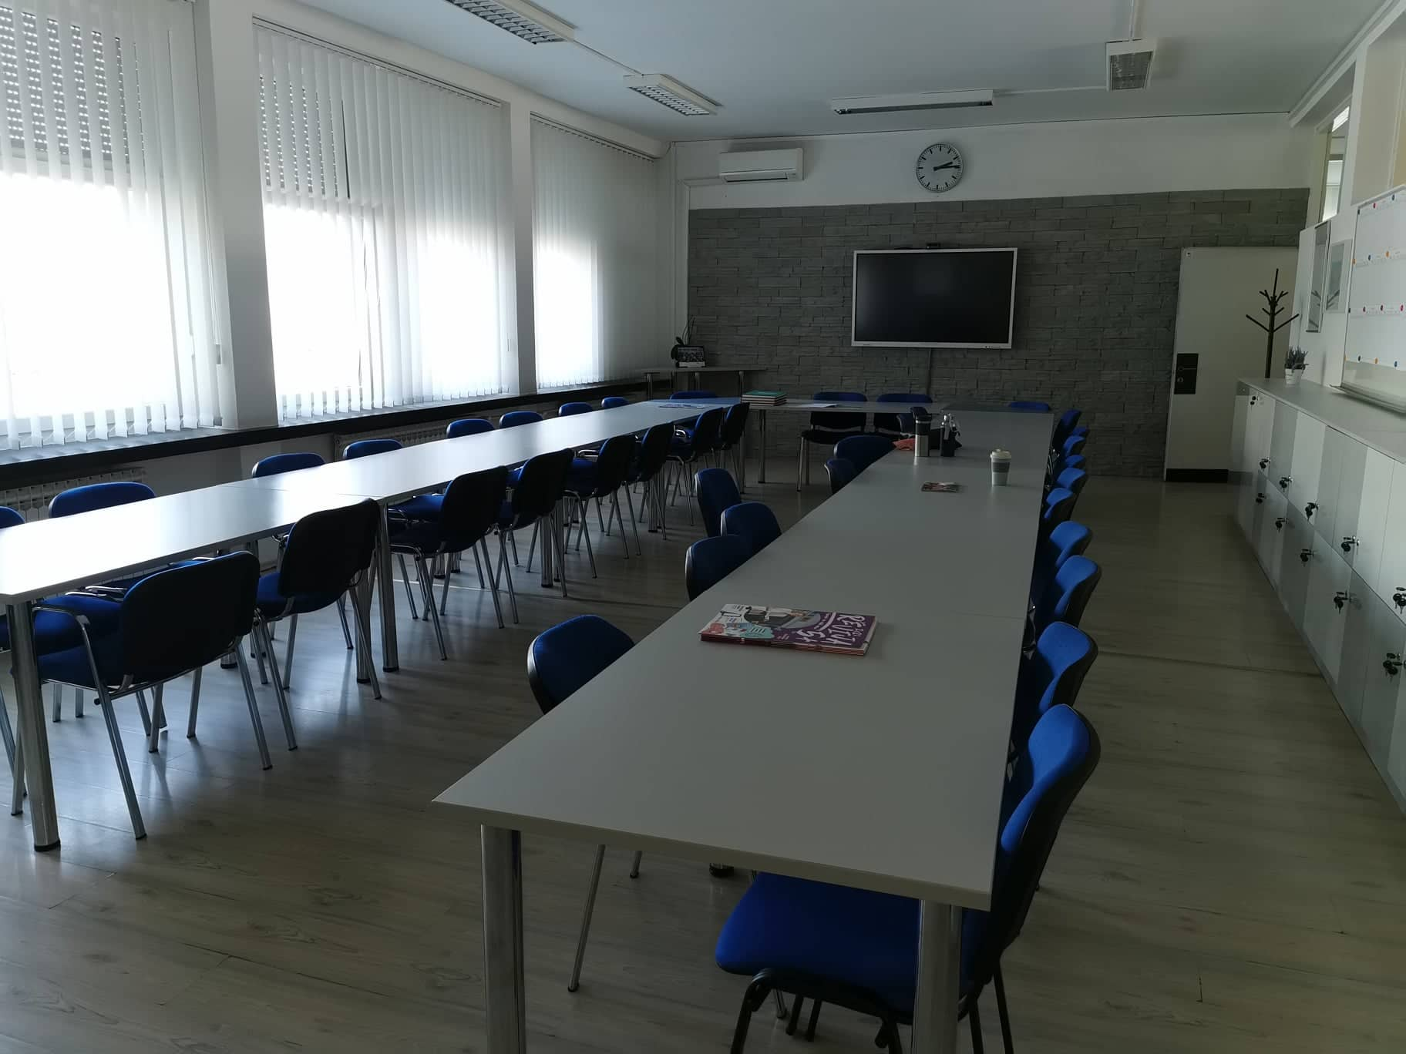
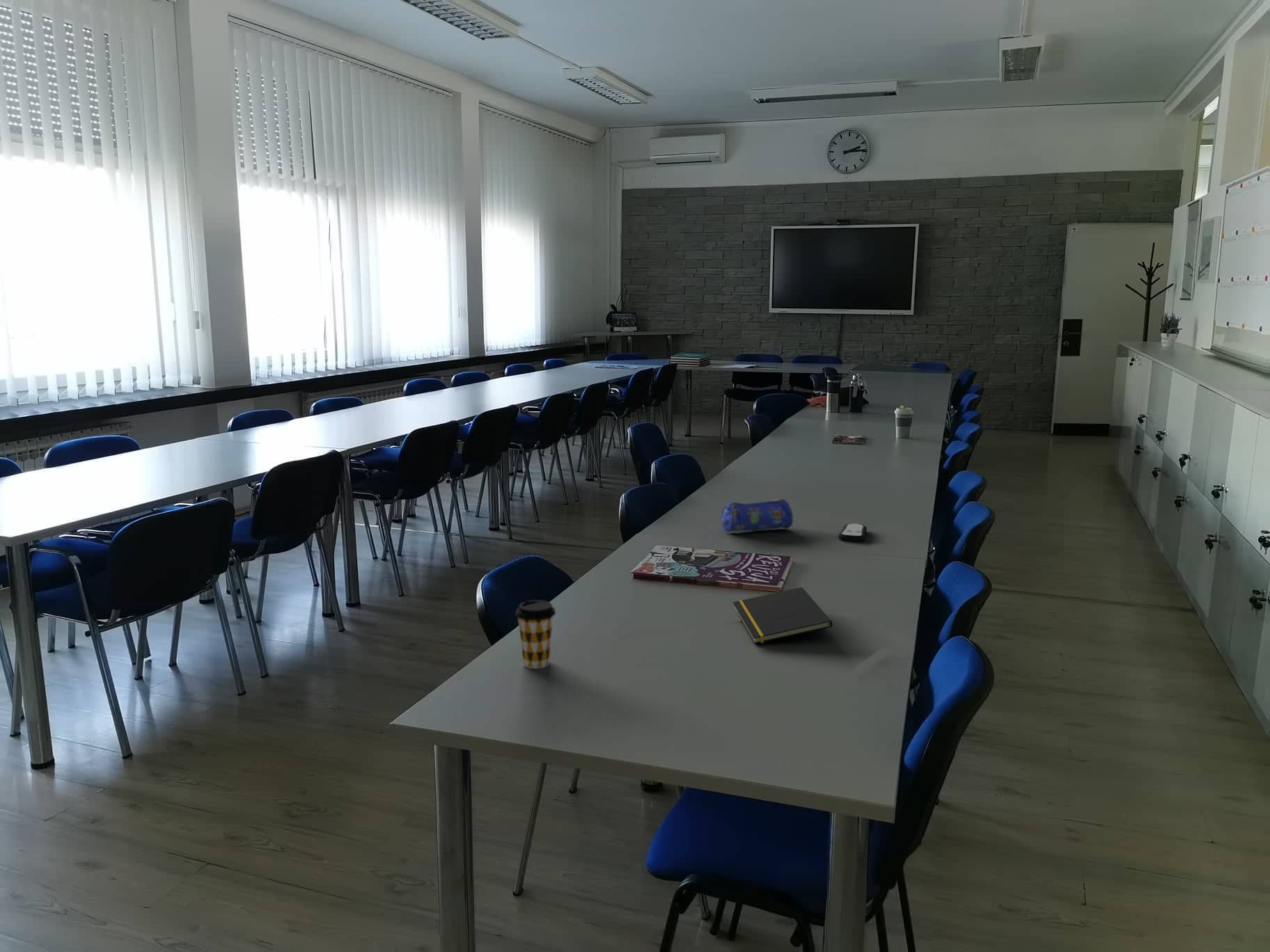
+ pencil case [721,498,794,532]
+ remote control [838,523,868,543]
+ coffee cup [515,599,556,669]
+ notepad [732,587,833,644]
